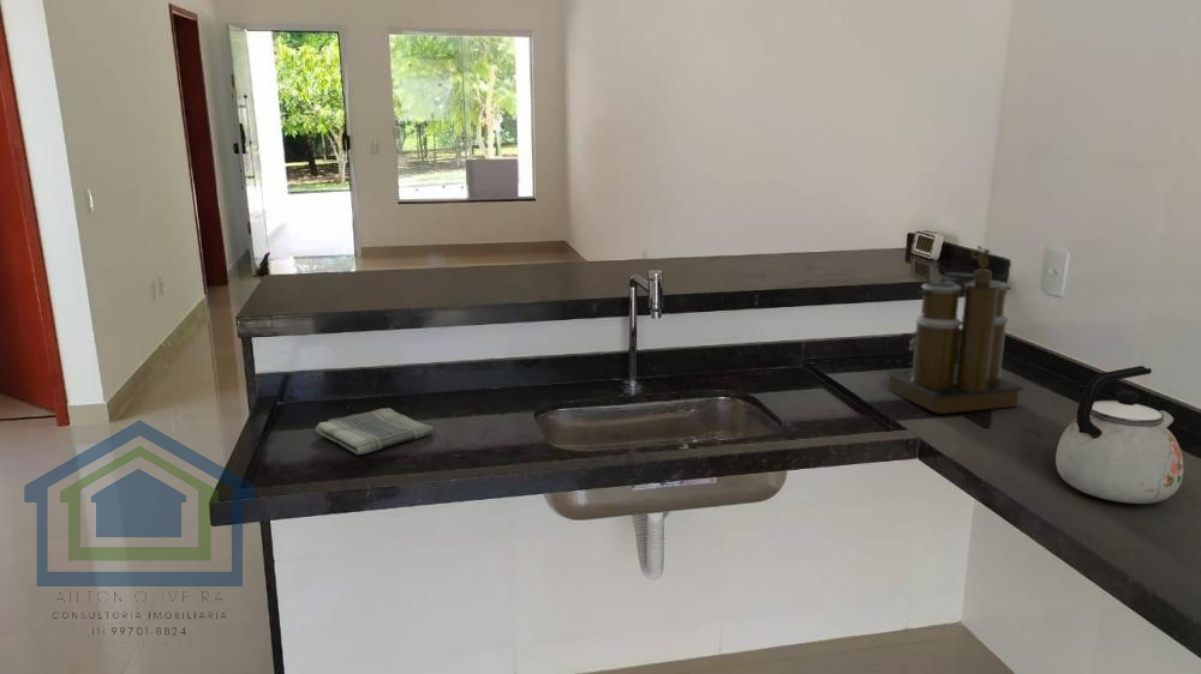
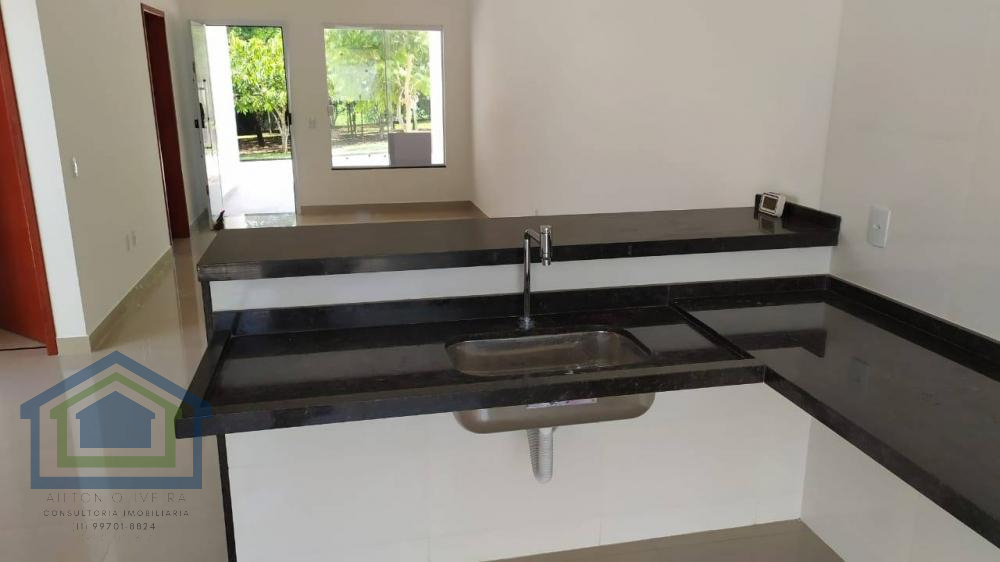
- dish towel [315,407,435,456]
- coffee maker [885,245,1024,415]
- kettle [1054,365,1184,505]
